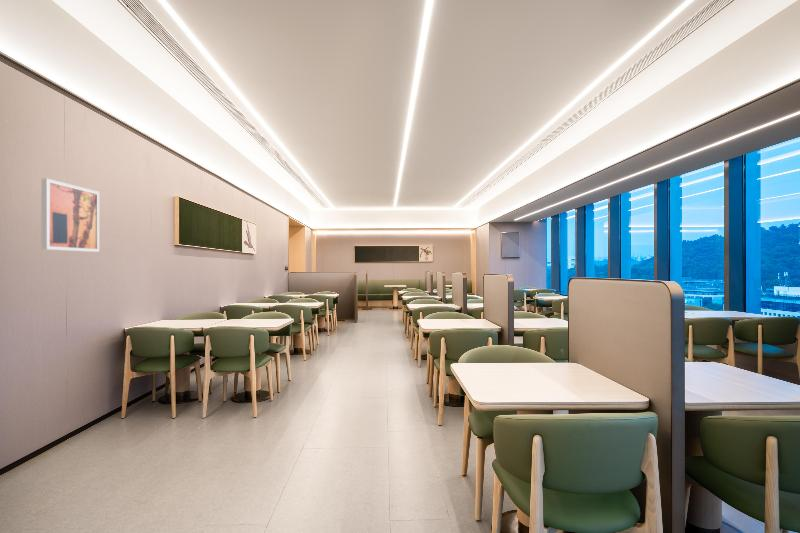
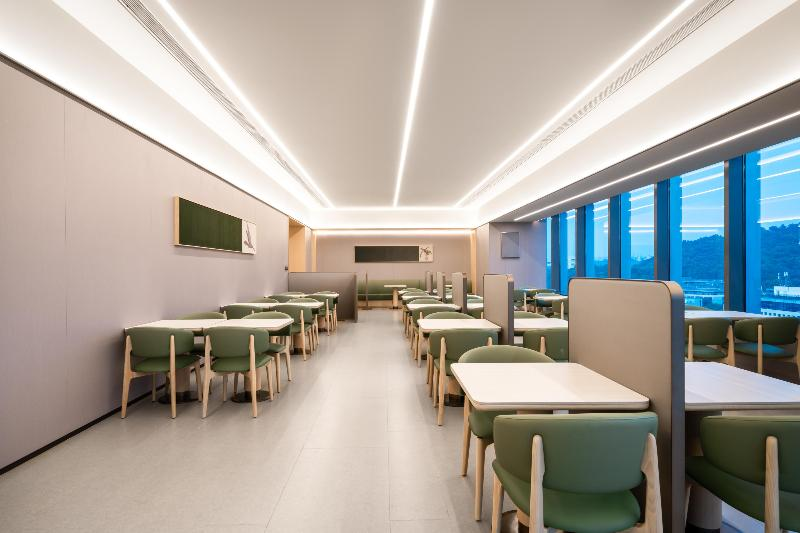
- wall art [41,178,100,253]
